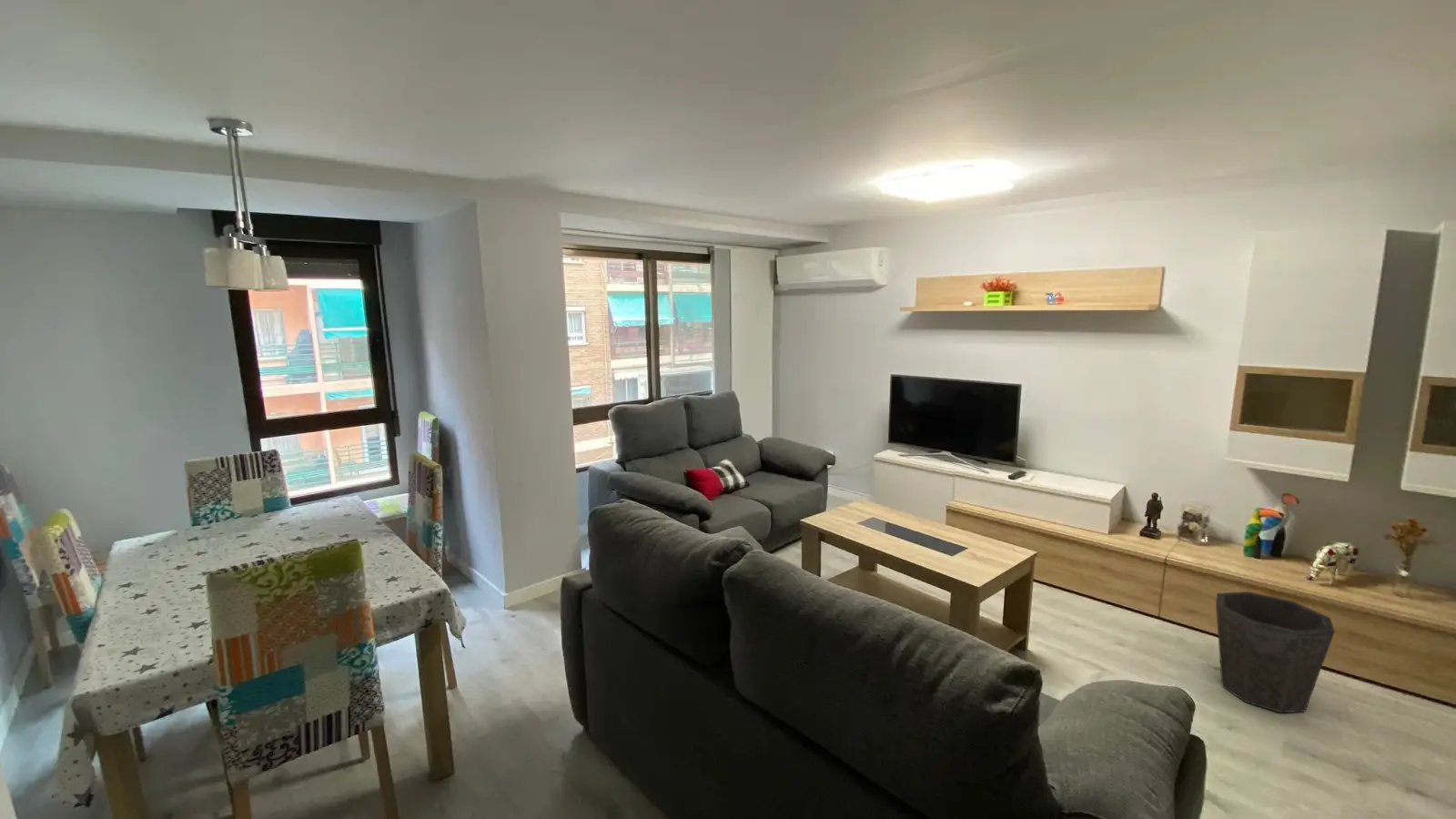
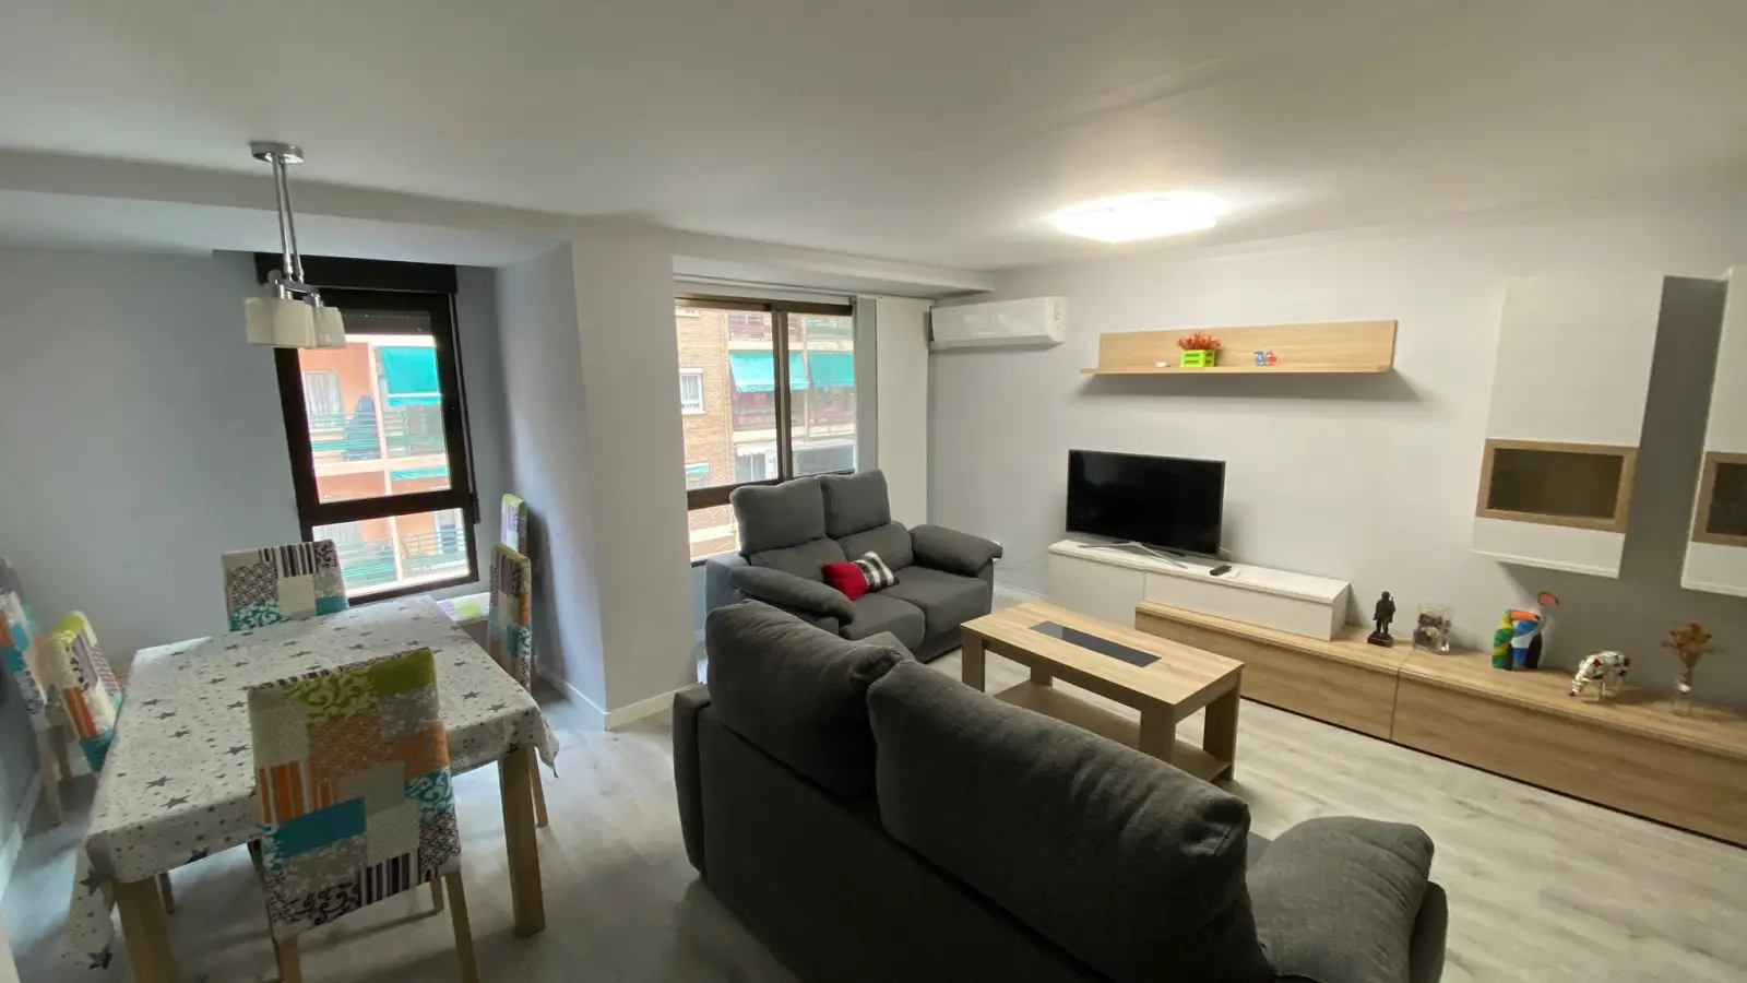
- waste bin [1215,591,1336,713]
